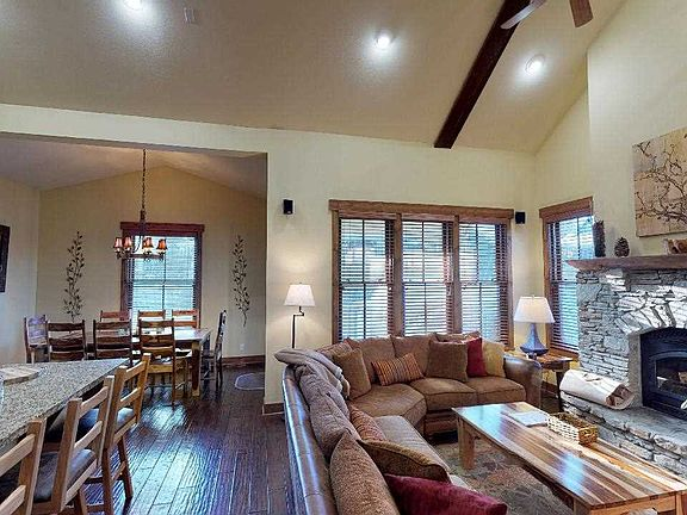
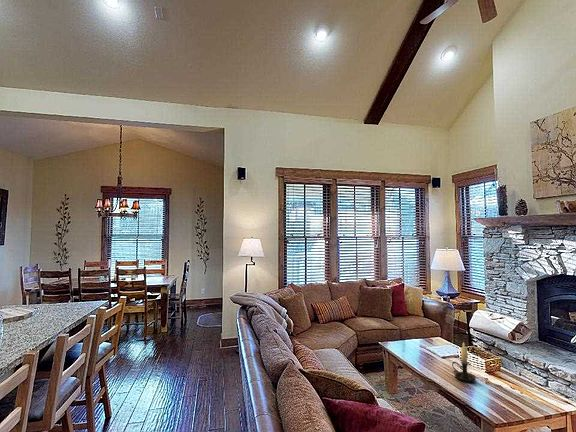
+ candle holder [451,341,477,383]
